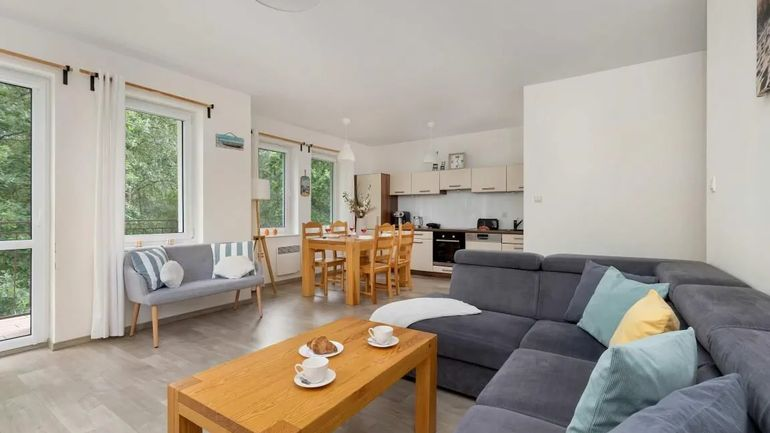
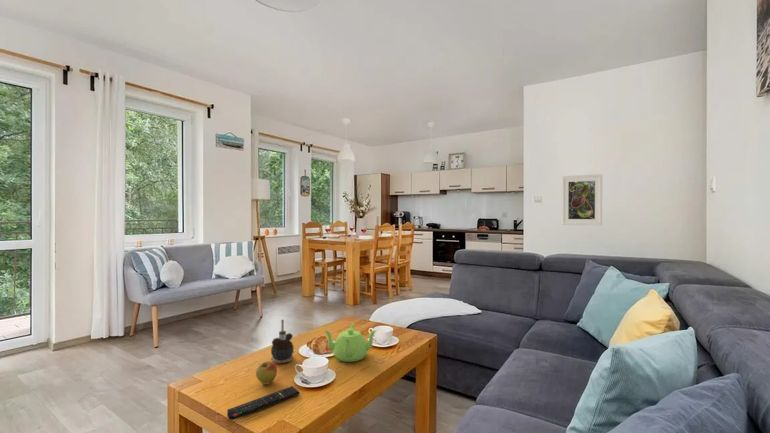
+ candle [270,319,294,364]
+ remote control [226,385,301,421]
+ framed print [561,173,603,226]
+ teapot [323,321,378,363]
+ apple [255,361,278,385]
